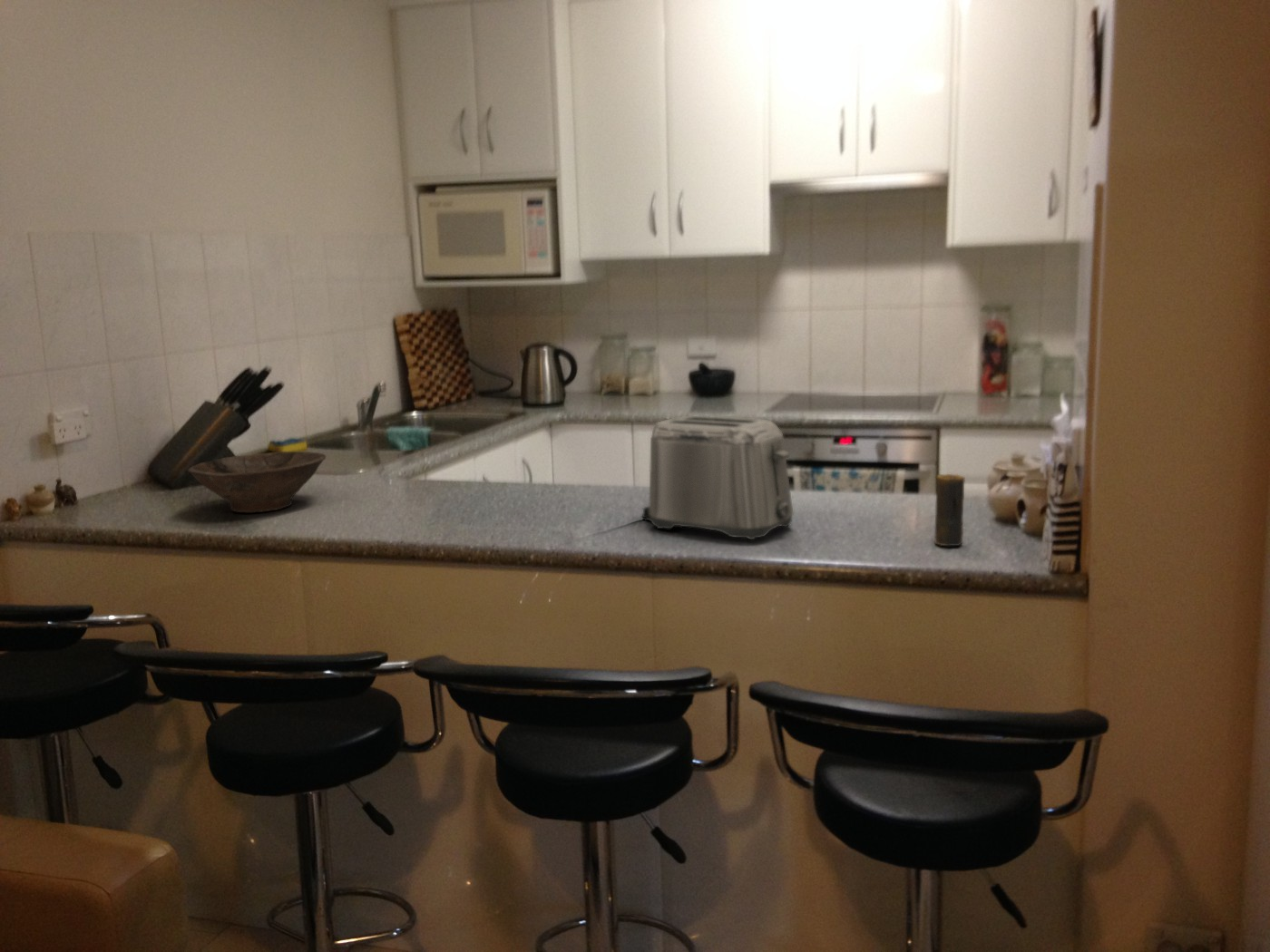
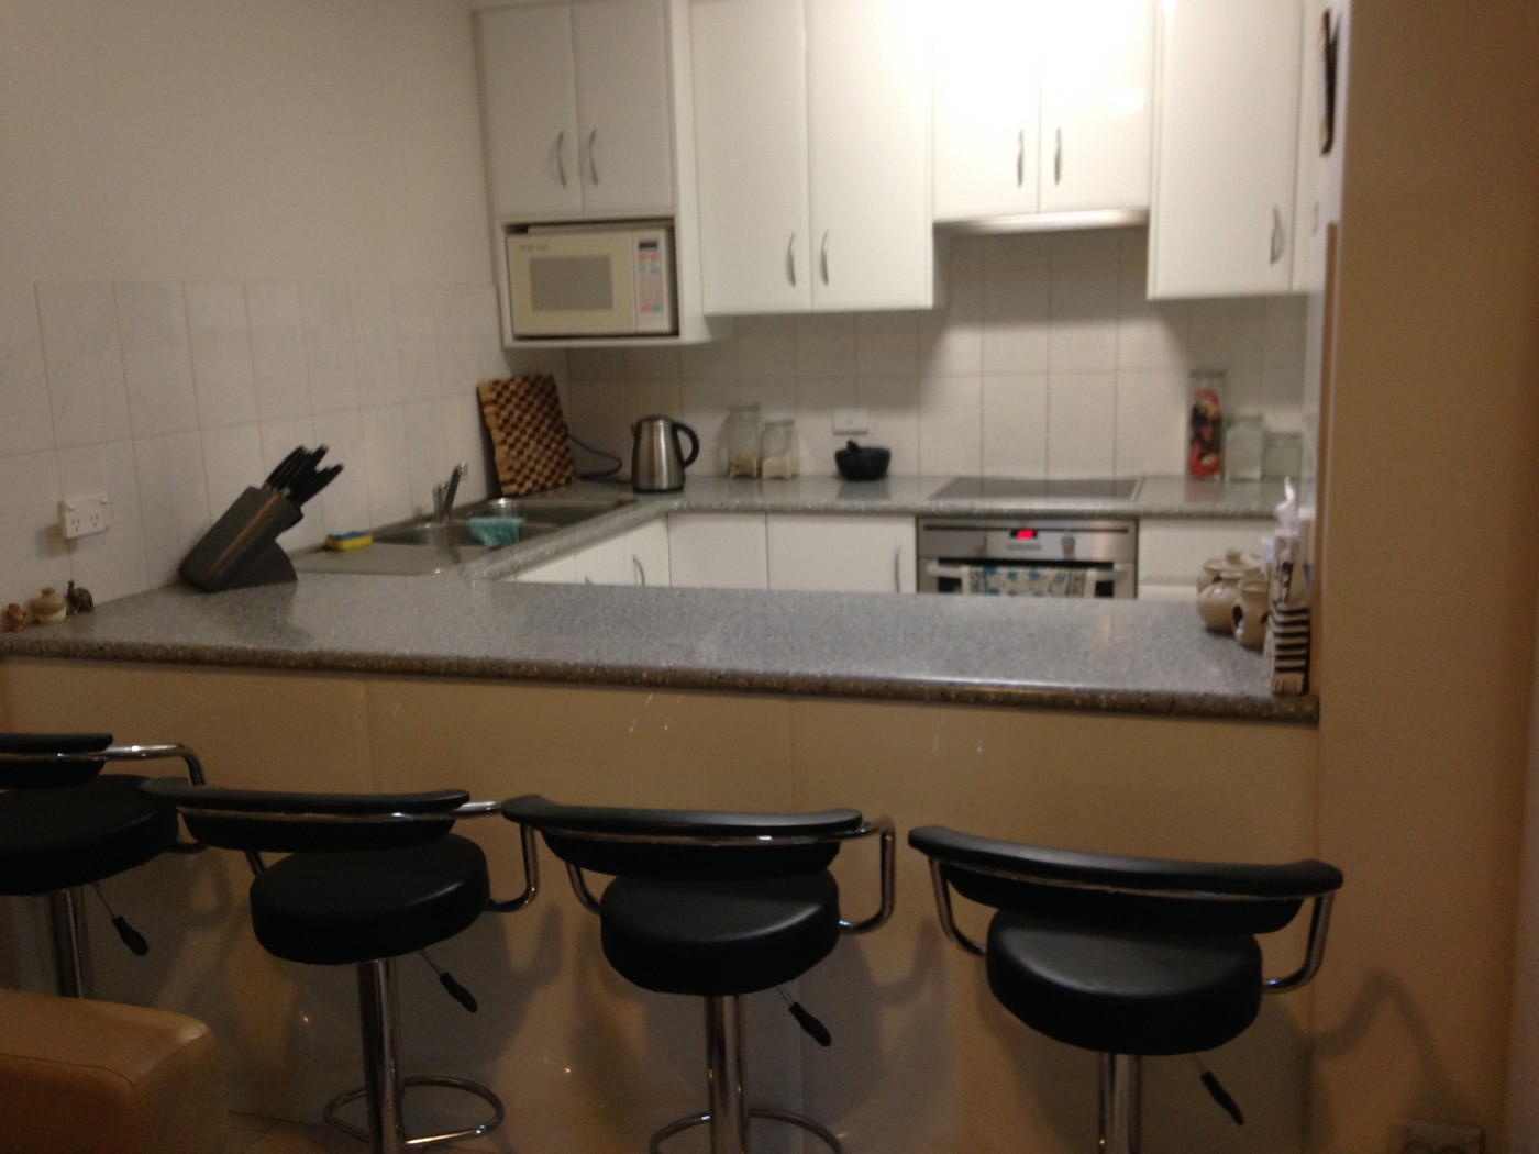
- bowl [187,451,327,513]
- candle [934,473,966,547]
- toaster [640,415,794,540]
